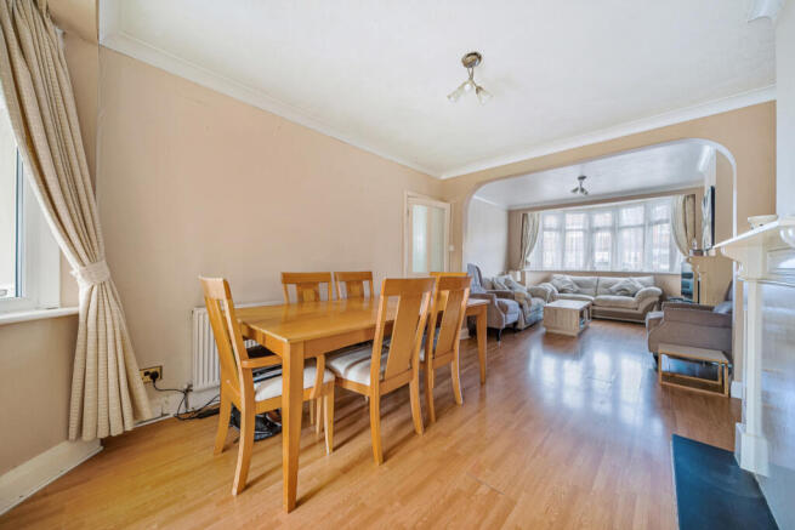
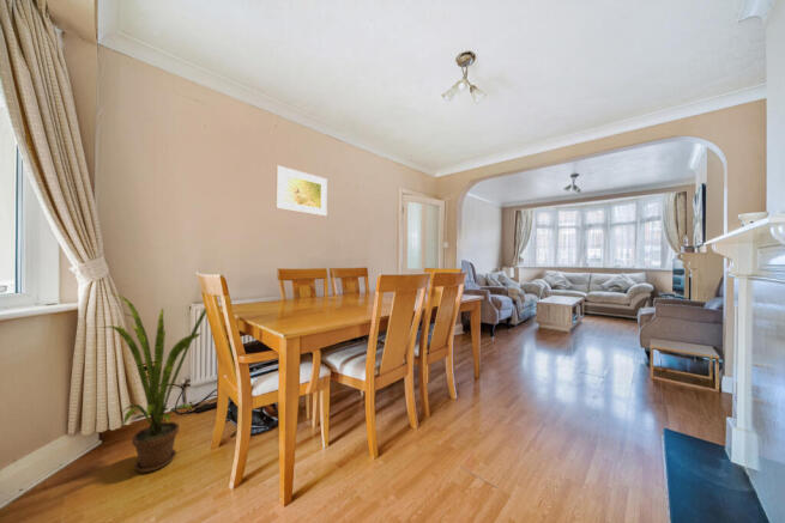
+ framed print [274,164,328,217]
+ house plant [96,292,207,474]
